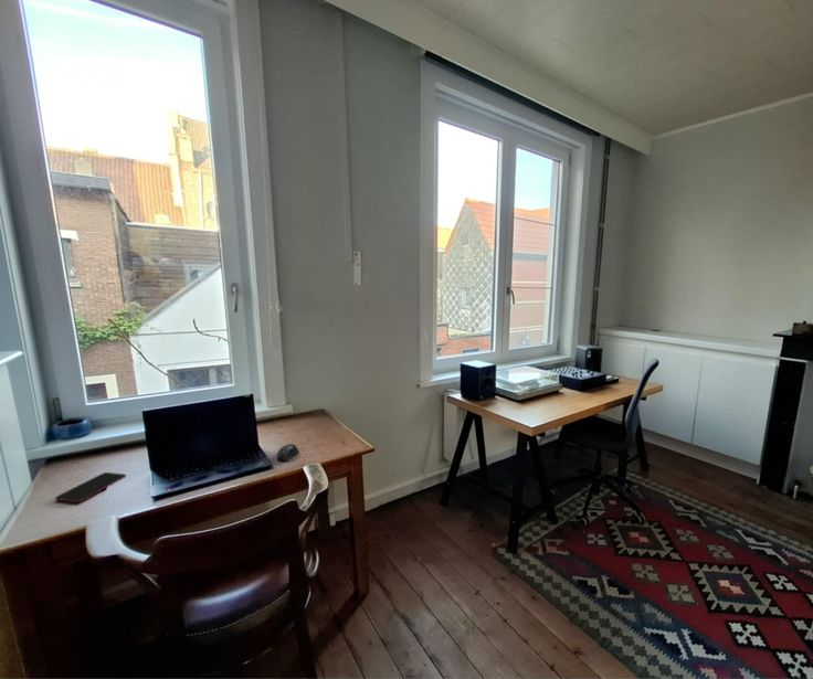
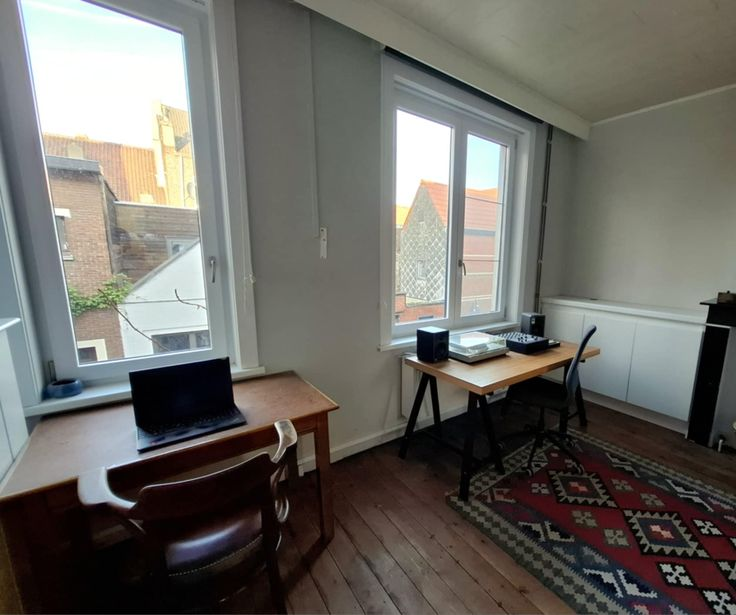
- smartphone [54,471,127,503]
- computer mouse [275,443,300,463]
